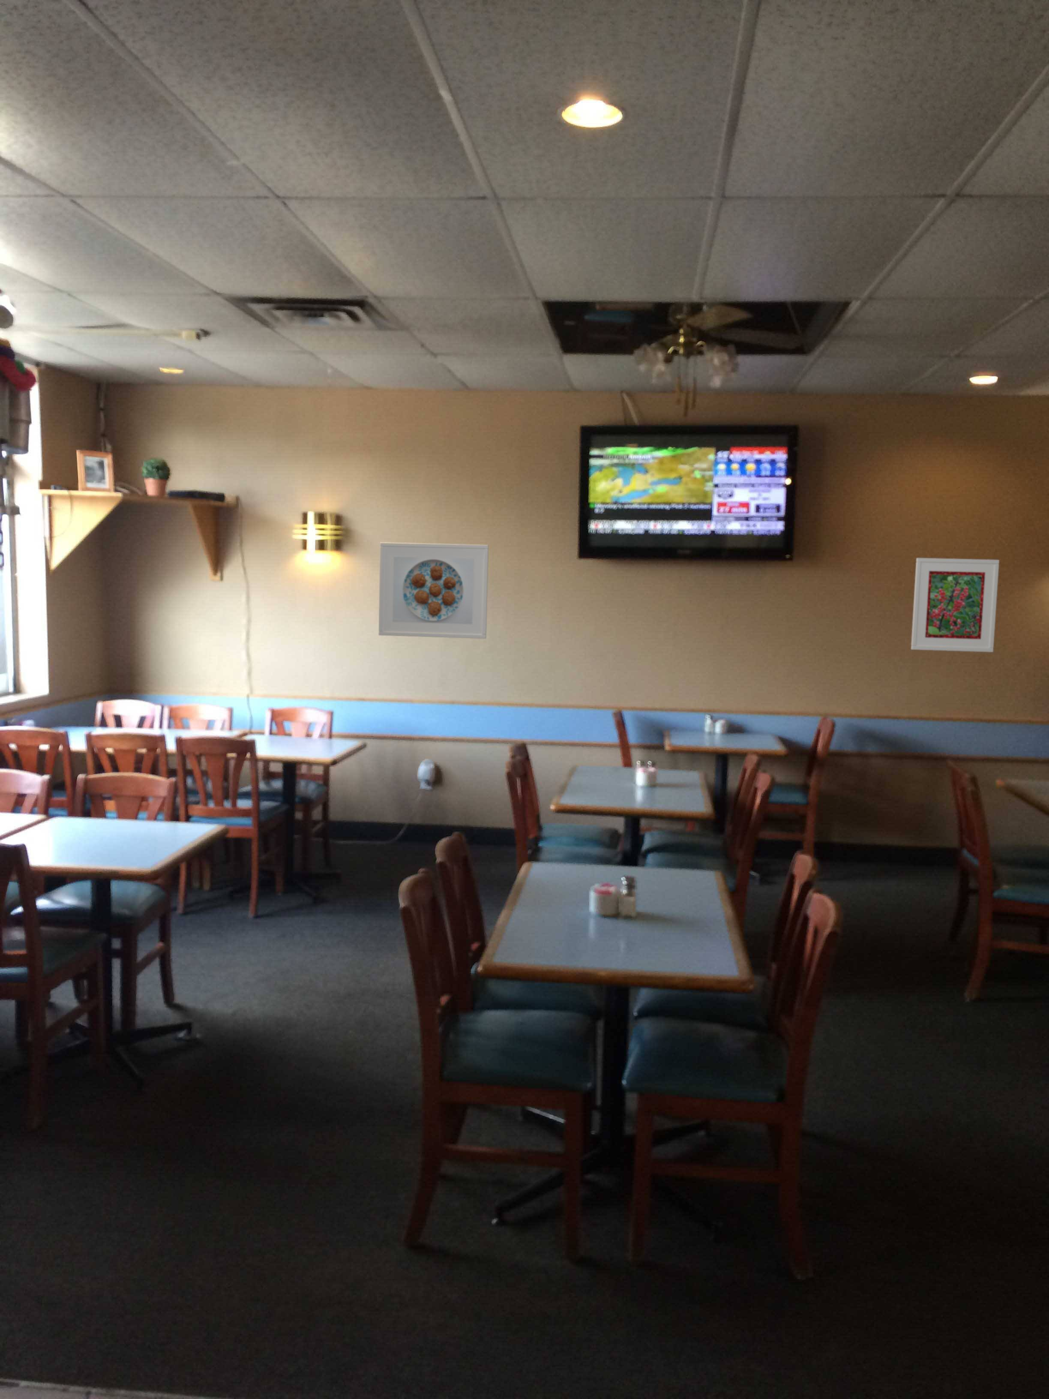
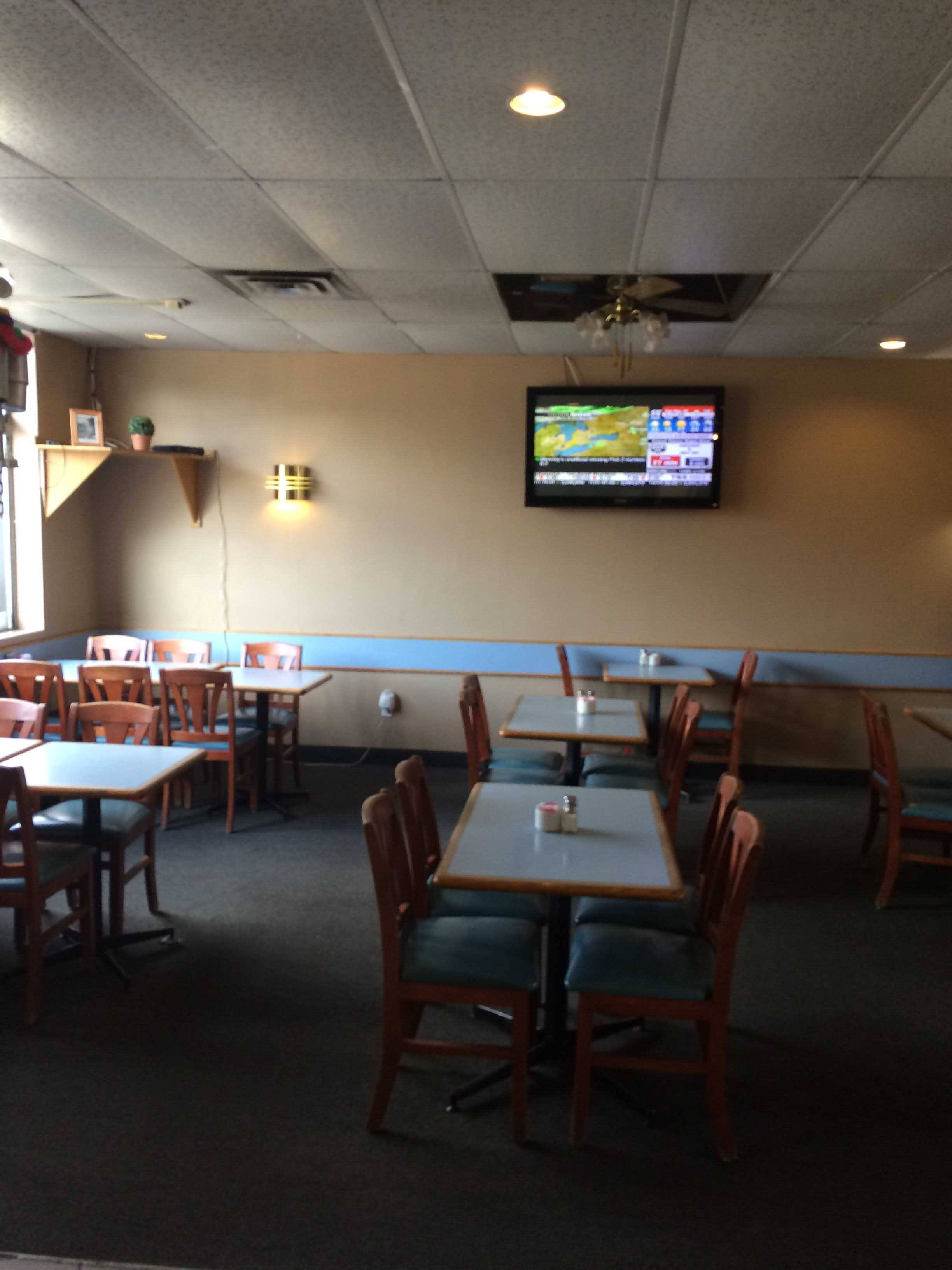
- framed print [378,542,489,639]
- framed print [910,557,999,653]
